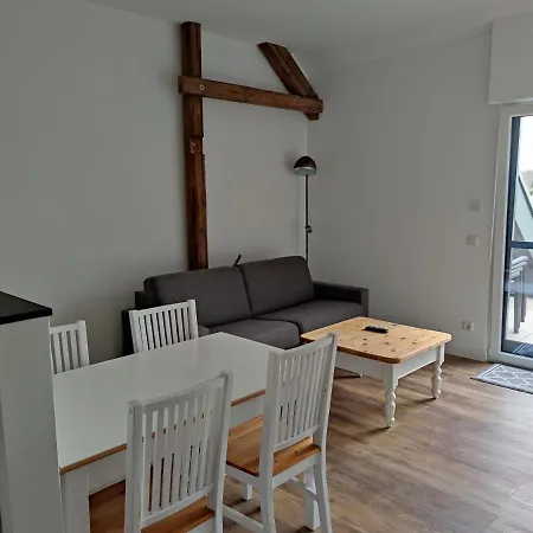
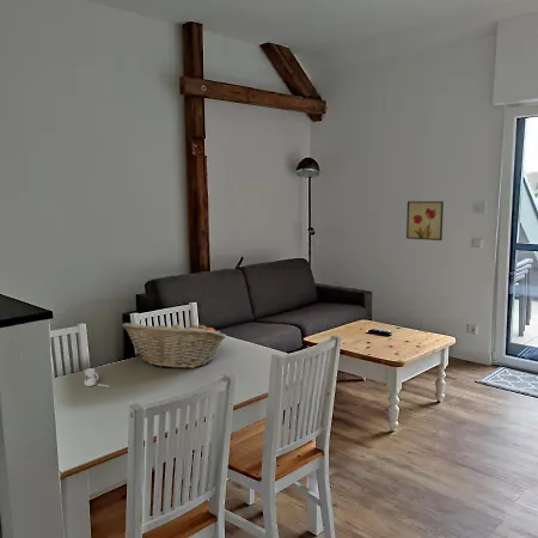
+ wall art [405,200,445,242]
+ mug [82,367,110,389]
+ fruit basket [121,318,227,369]
